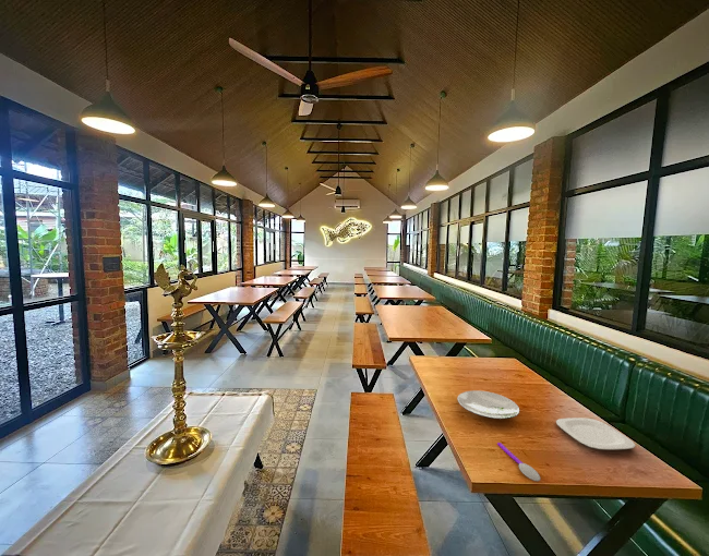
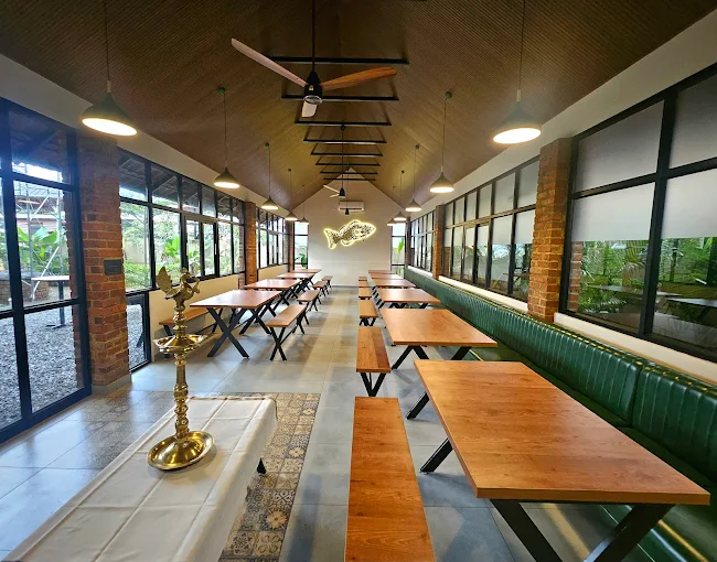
- plate [555,416,637,451]
- spoon [496,442,541,482]
- plate [456,389,520,420]
